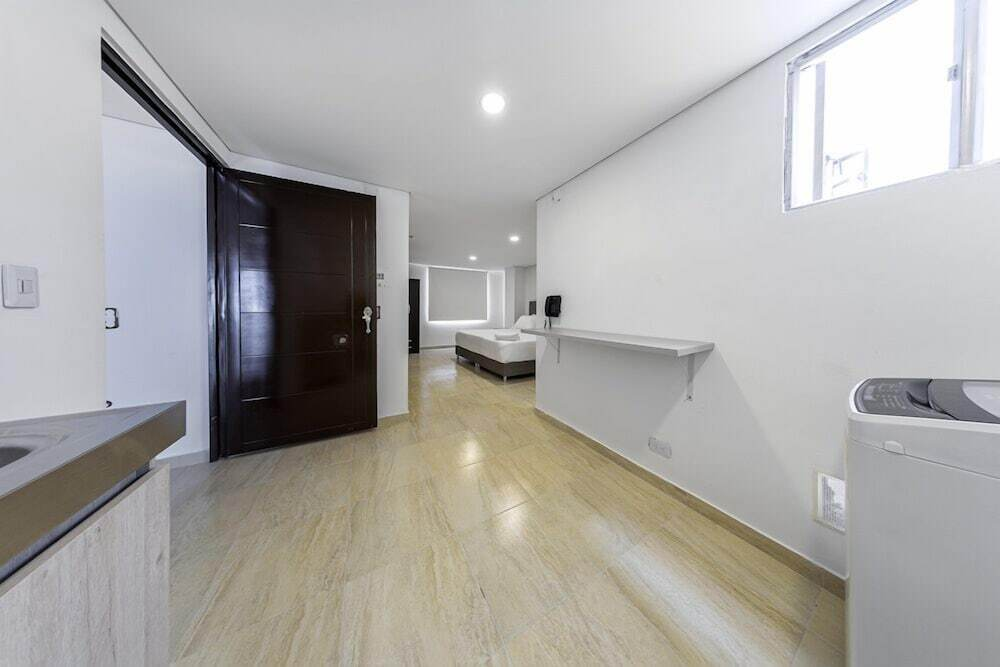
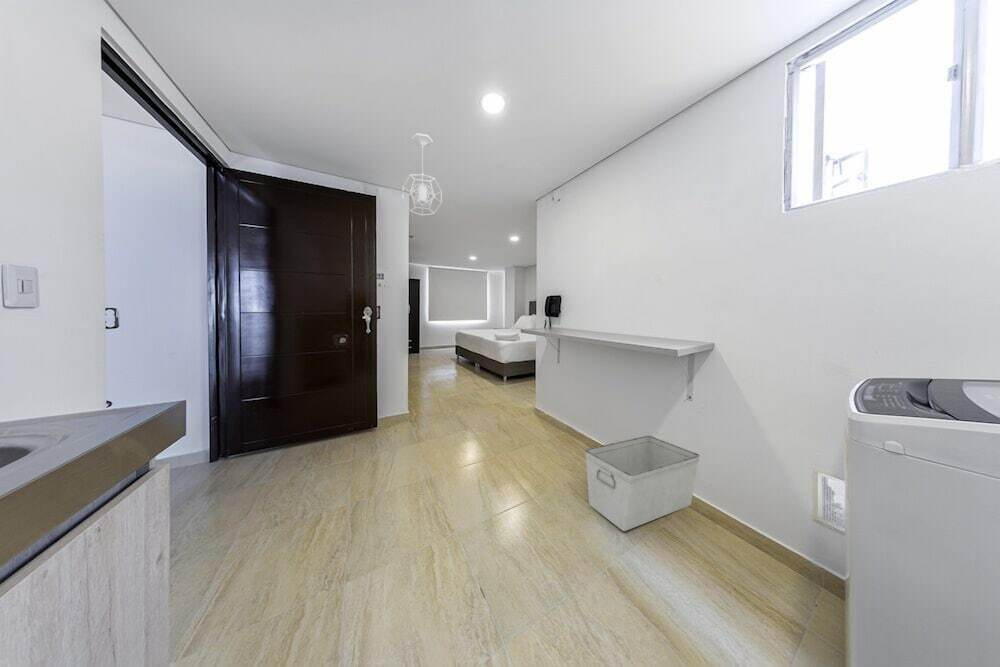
+ pendant light [401,132,443,217]
+ storage bin [584,435,701,532]
